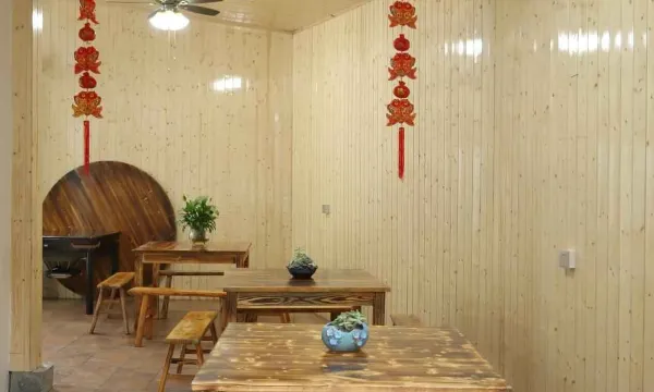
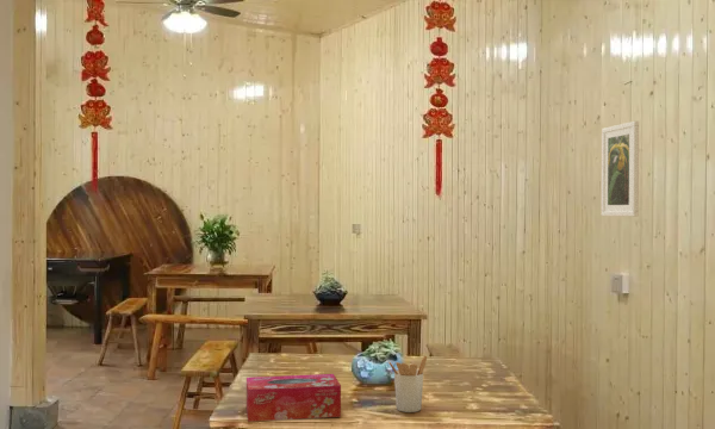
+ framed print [601,120,640,218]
+ utensil holder [387,355,428,414]
+ tissue box [245,373,342,423]
